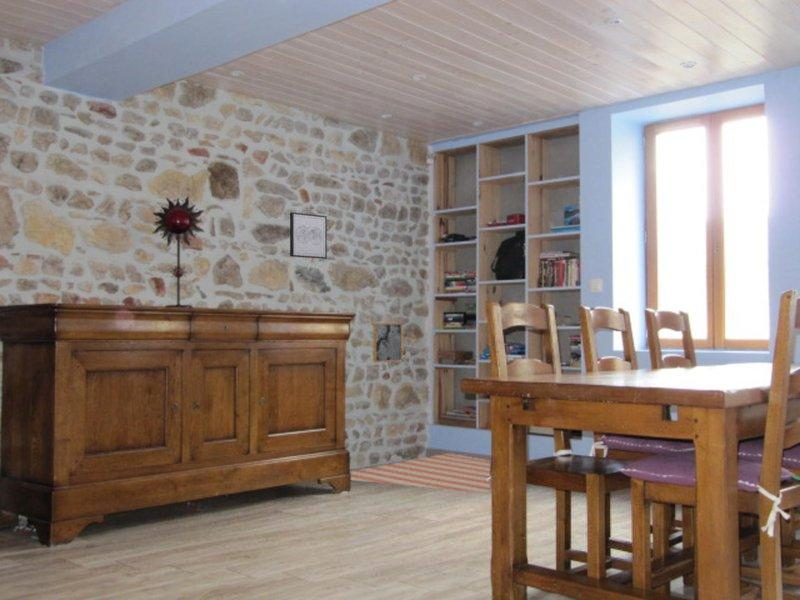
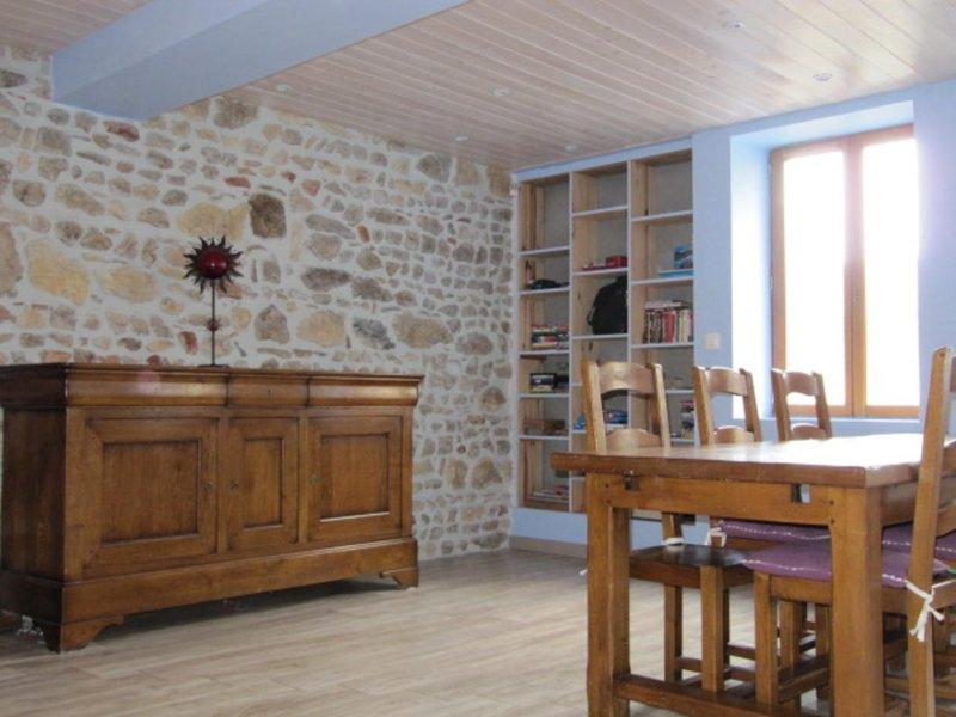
- rug [350,452,491,494]
- wall art [372,322,403,363]
- wall art [289,211,328,260]
